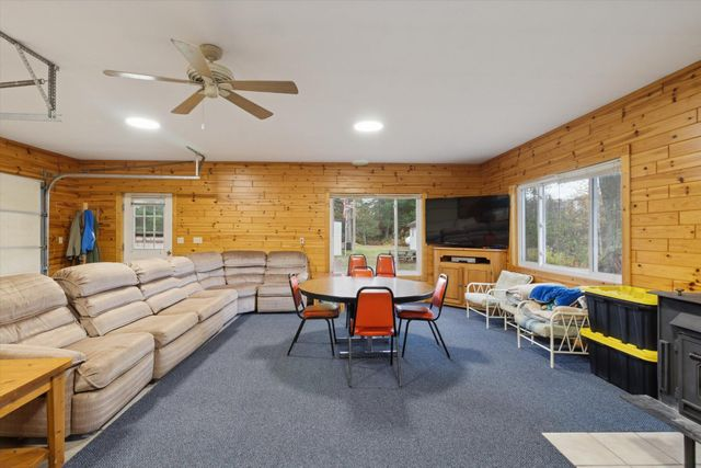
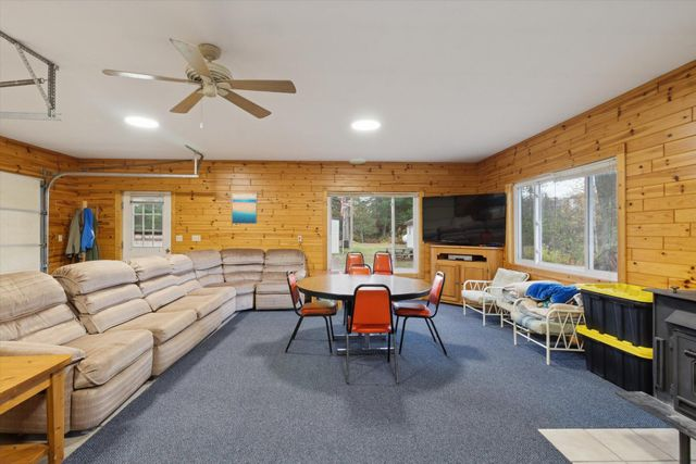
+ wall art [231,192,258,225]
